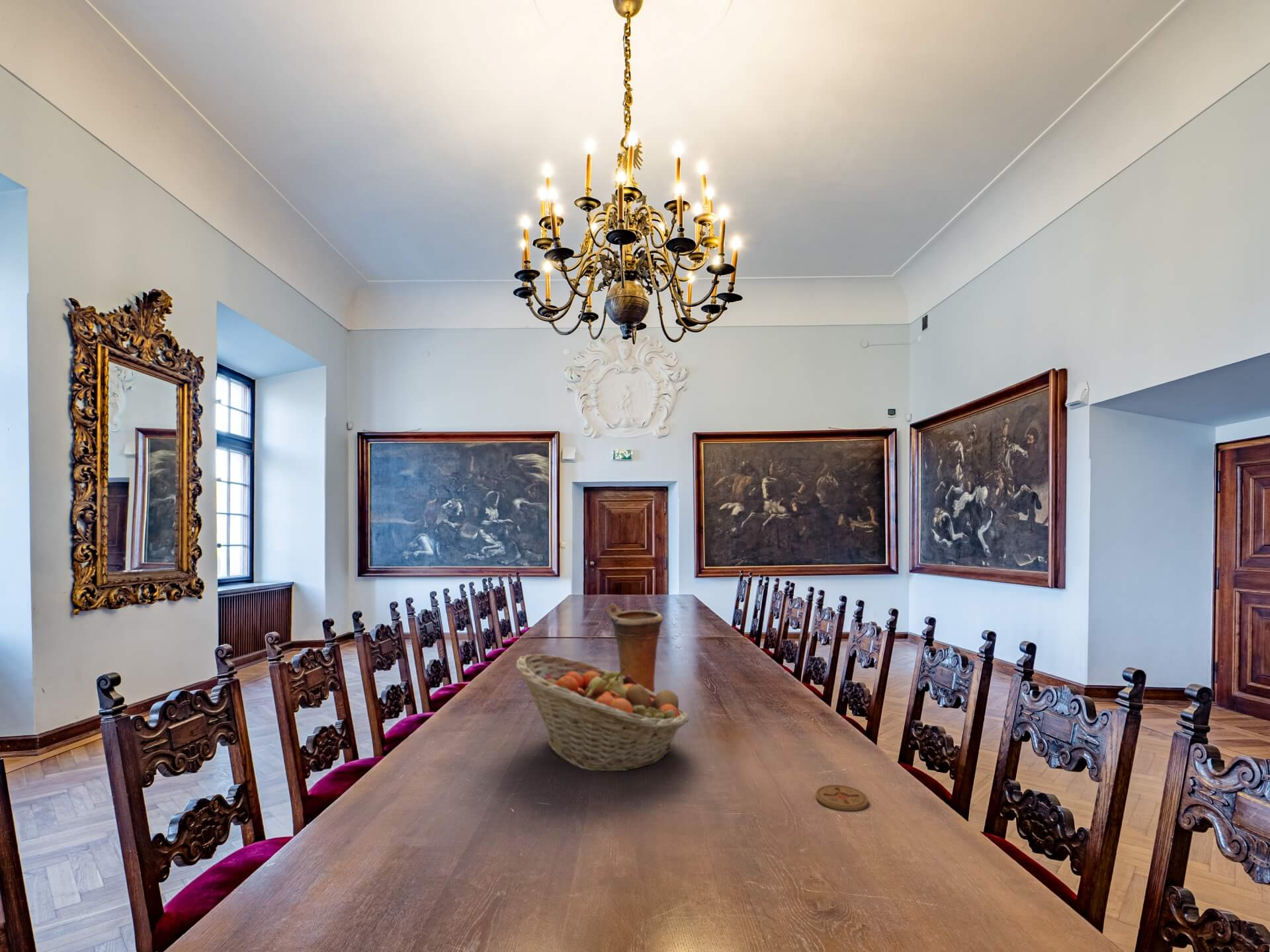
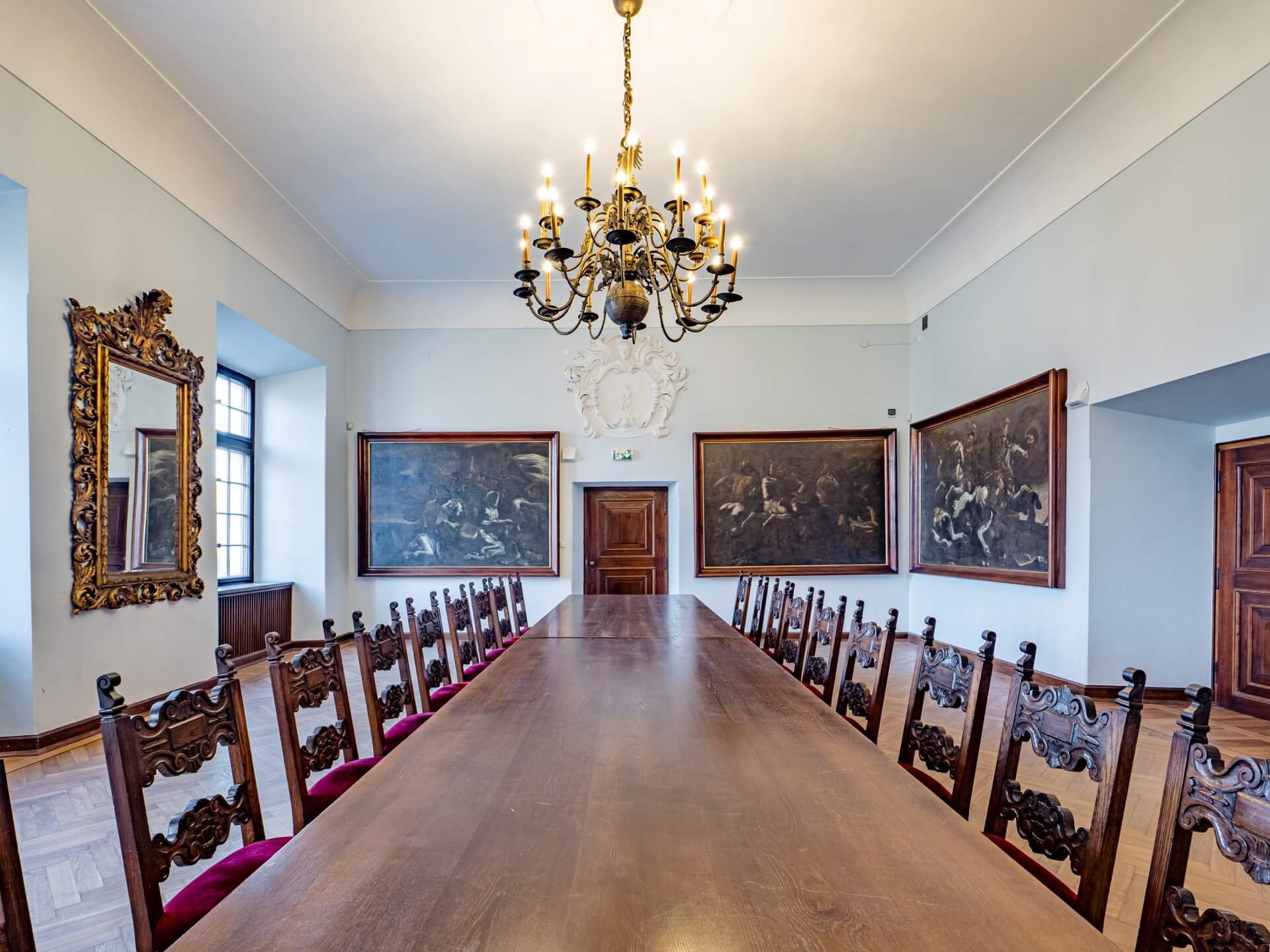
- fruit basket [515,653,690,772]
- vase [606,603,664,694]
- coaster [815,784,869,811]
